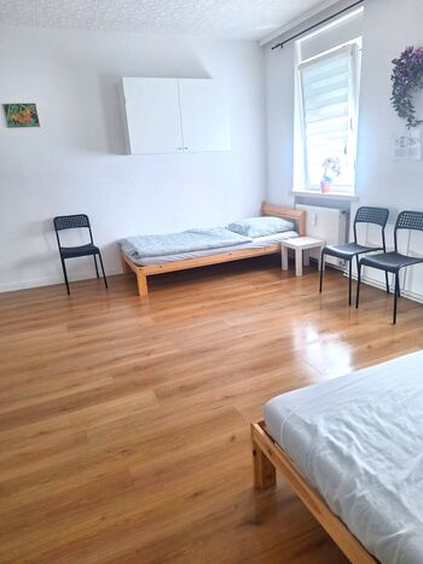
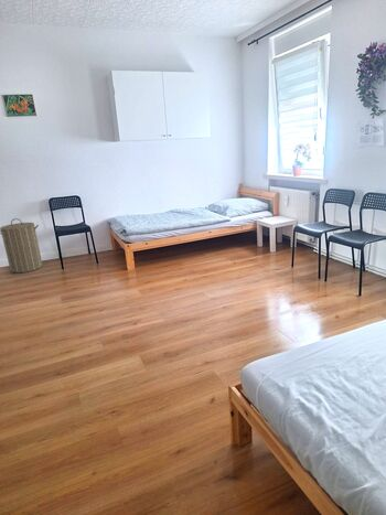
+ laundry hamper [0,217,43,275]
